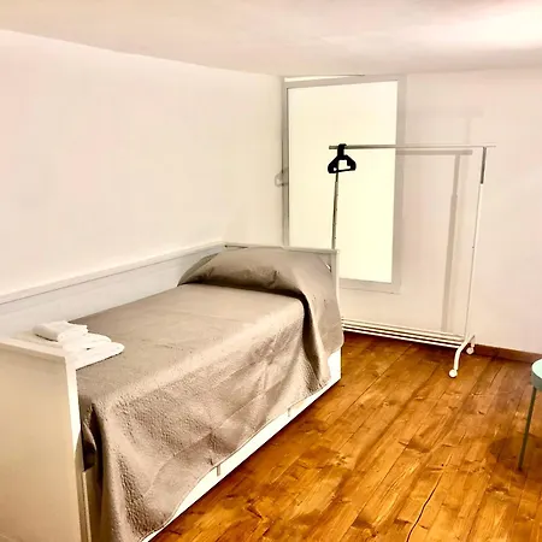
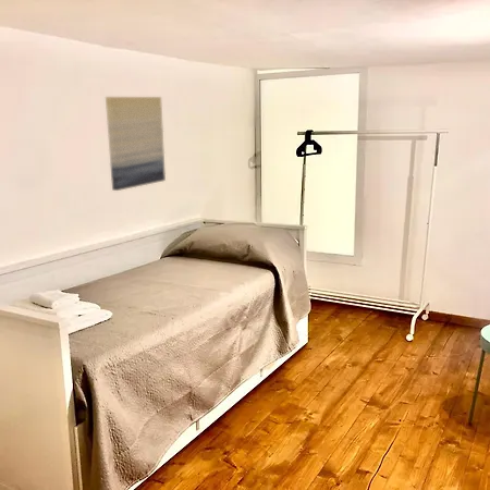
+ wall art [105,96,167,192]
